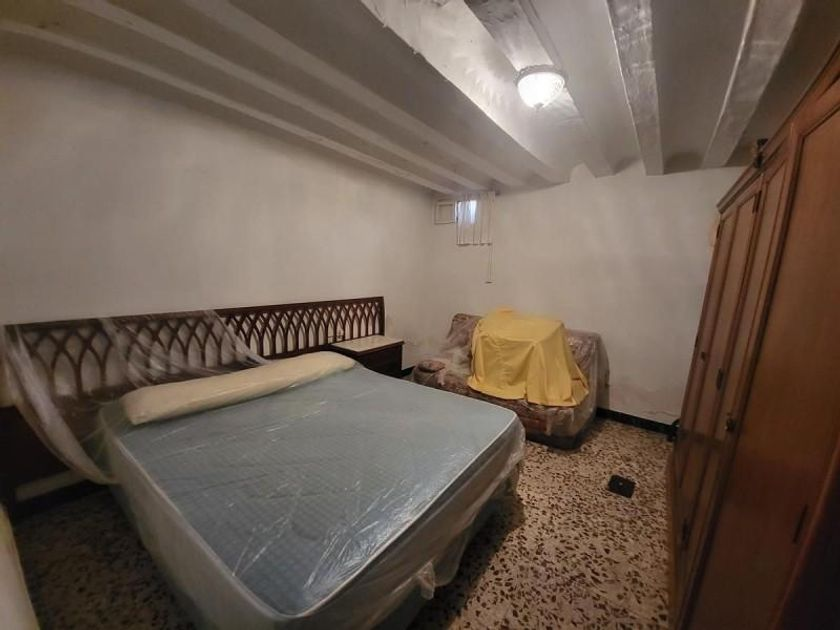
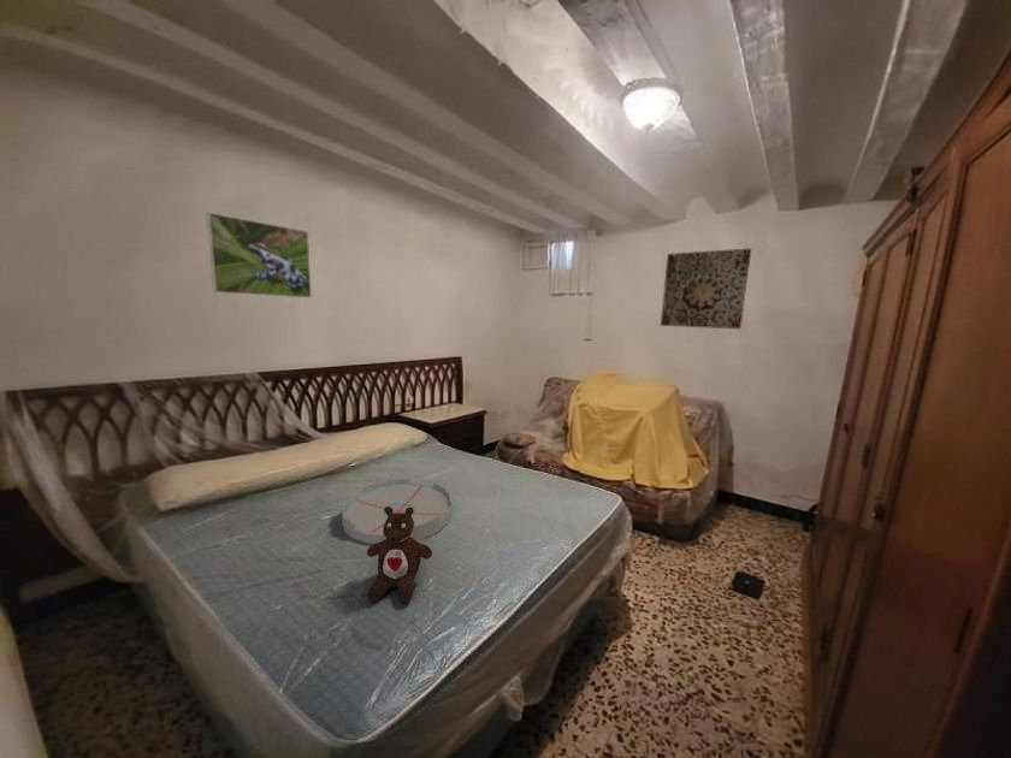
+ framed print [206,212,313,300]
+ teddy bear [366,507,433,604]
+ serving tray [341,476,454,545]
+ wall art [660,247,752,330]
